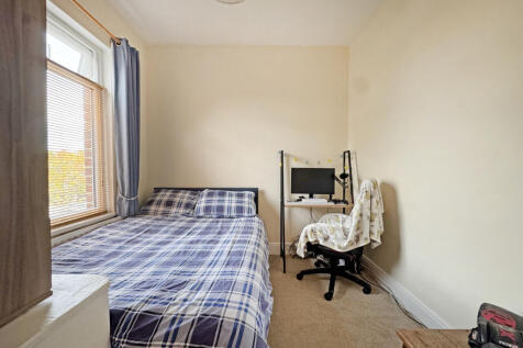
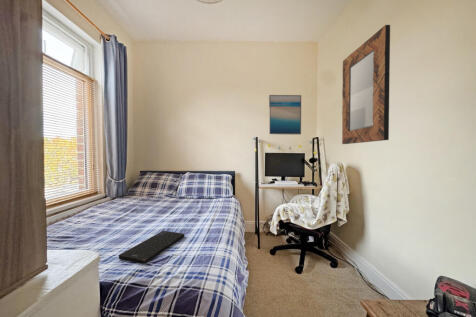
+ wall art [268,94,302,136]
+ home mirror [341,24,391,145]
+ smartphone [118,230,185,264]
